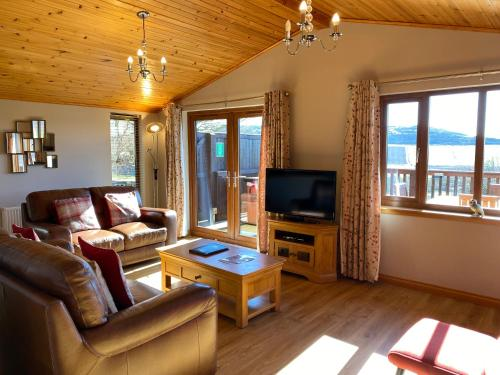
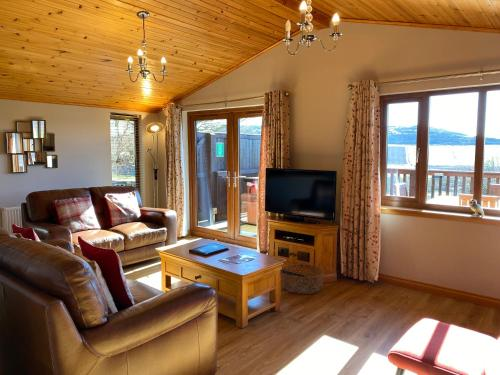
+ basket [280,263,325,295]
